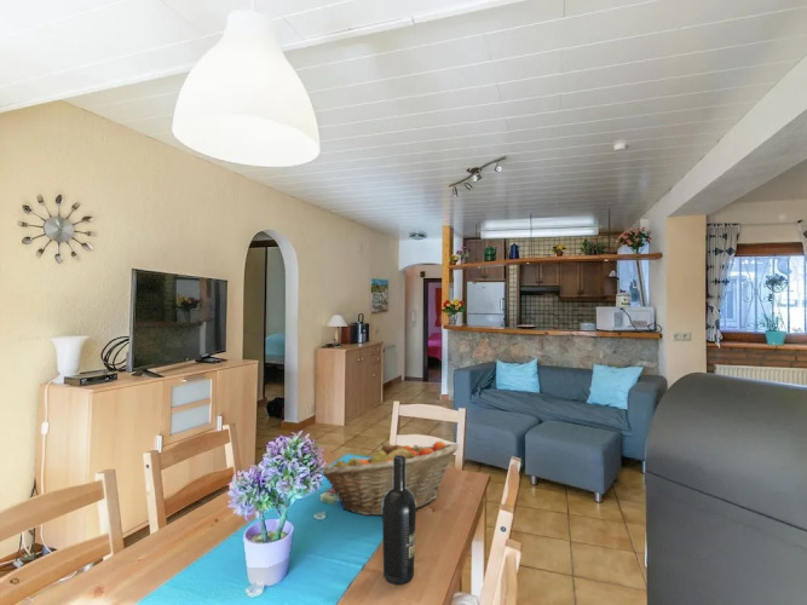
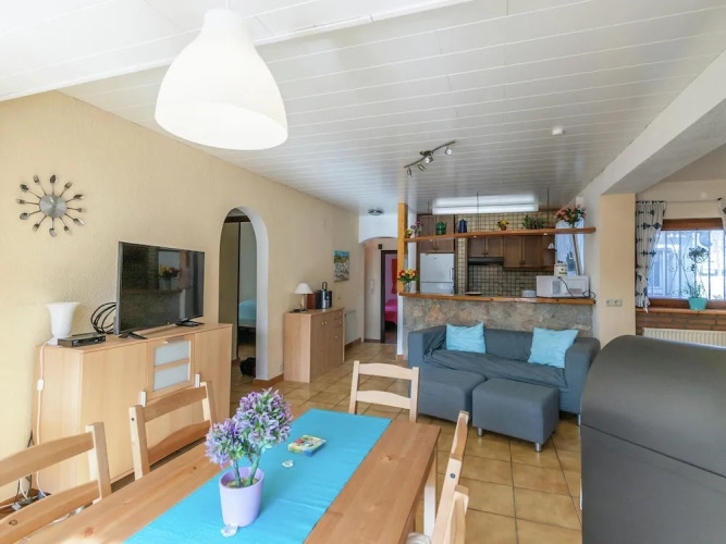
- wine bottle [381,455,417,586]
- fruit basket [322,440,460,517]
